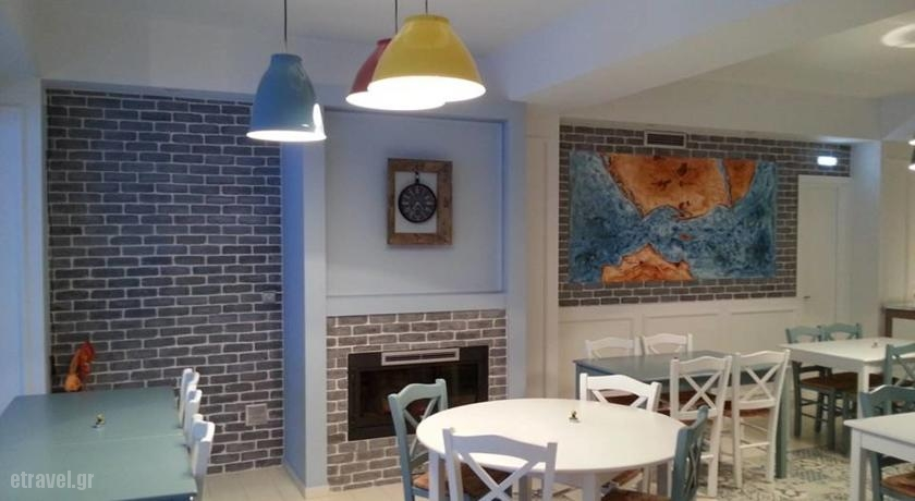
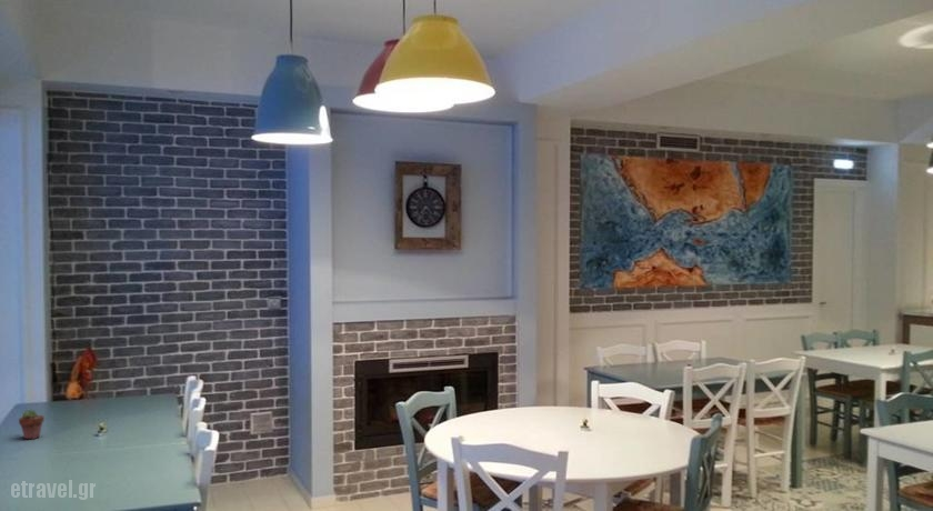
+ potted succulent [18,408,46,440]
